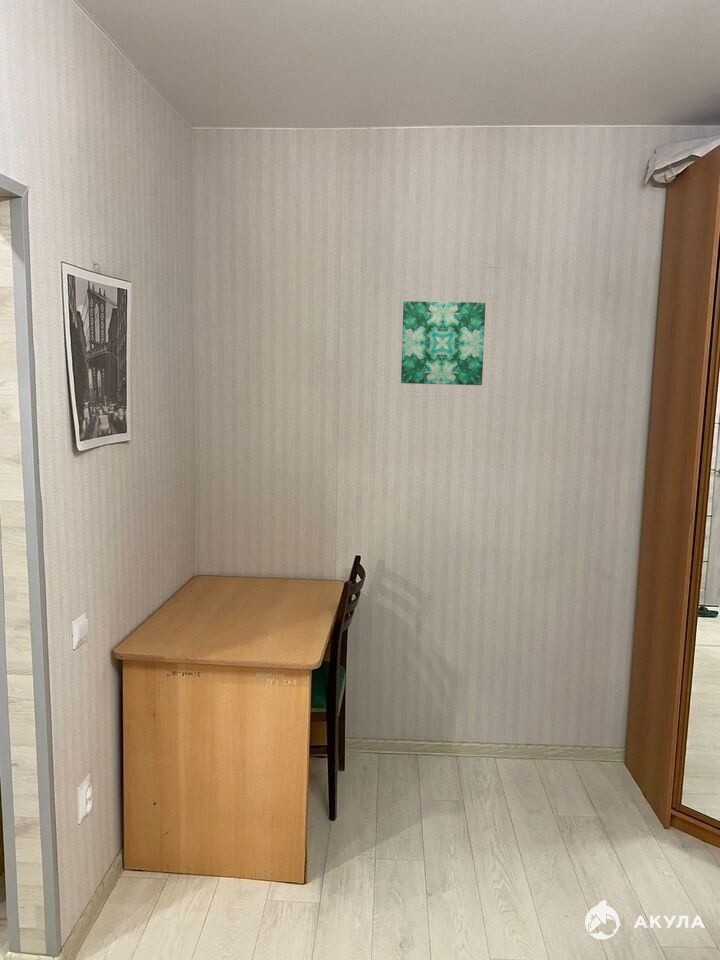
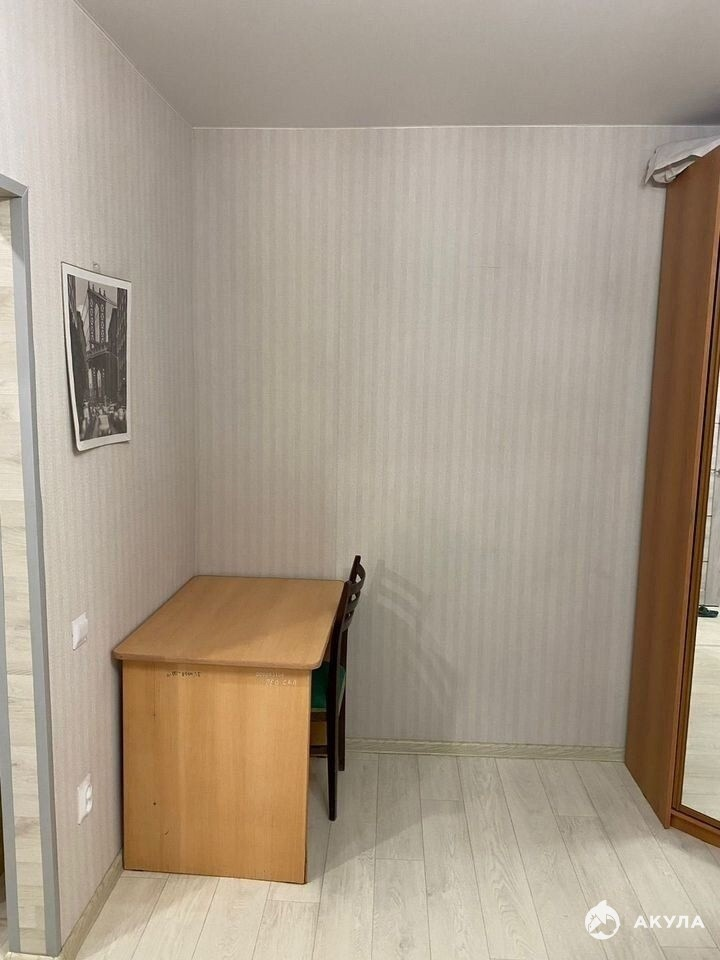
- wall art [400,300,486,386]
